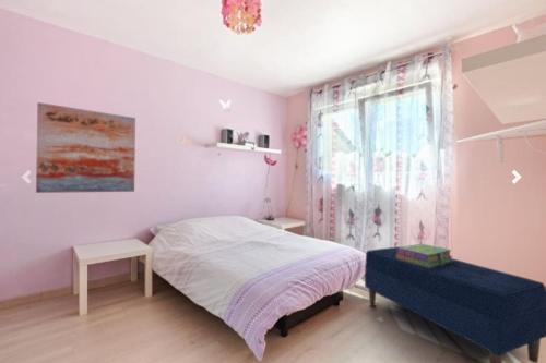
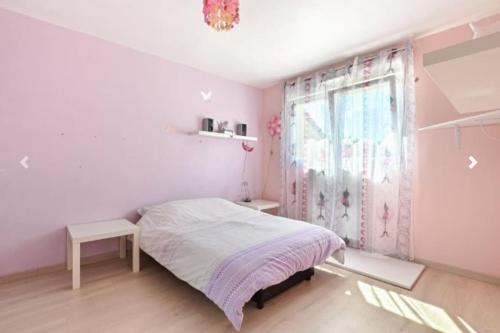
- wall art [35,101,136,194]
- stack of books [396,243,454,268]
- bench [364,245,546,363]
